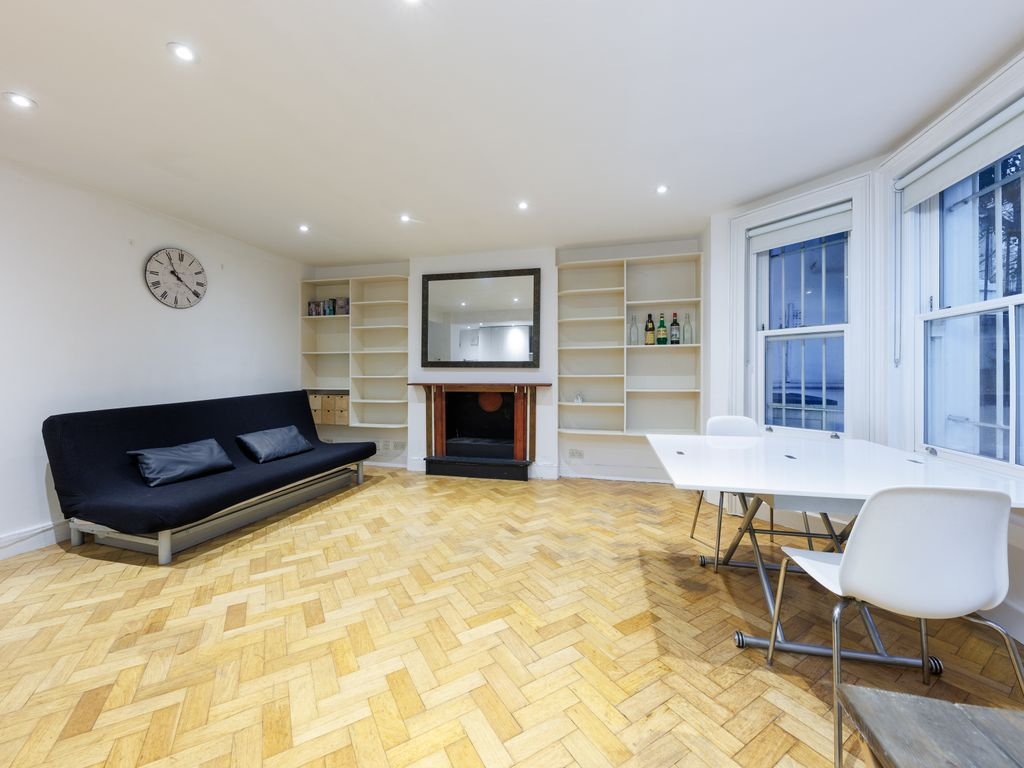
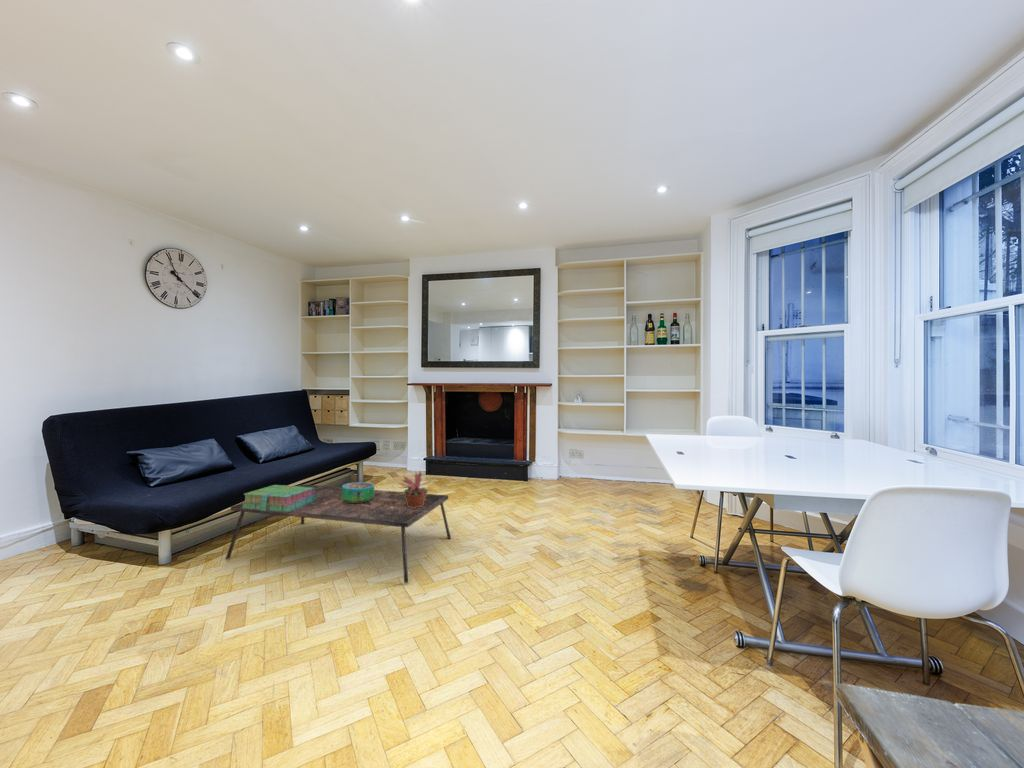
+ decorative bowl [341,481,375,503]
+ potted plant [396,469,435,508]
+ coffee table [225,483,452,584]
+ stack of books [240,484,317,513]
